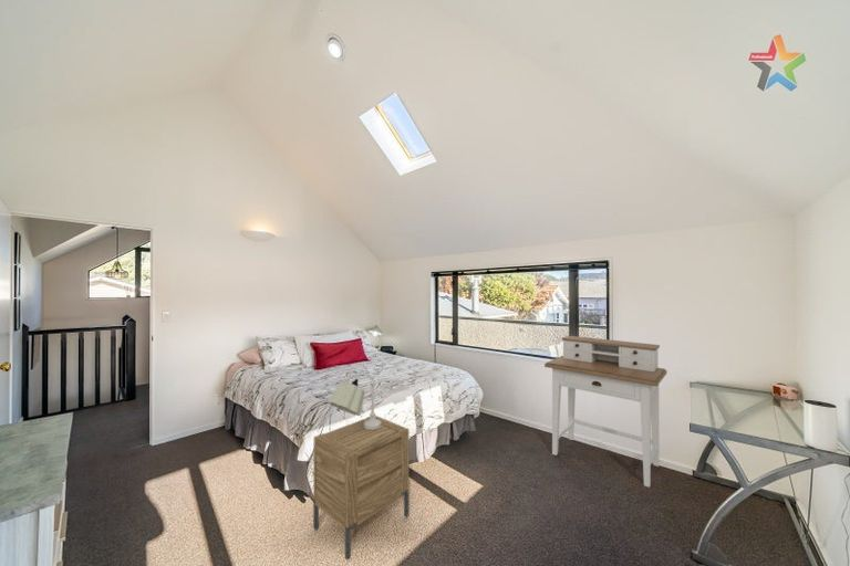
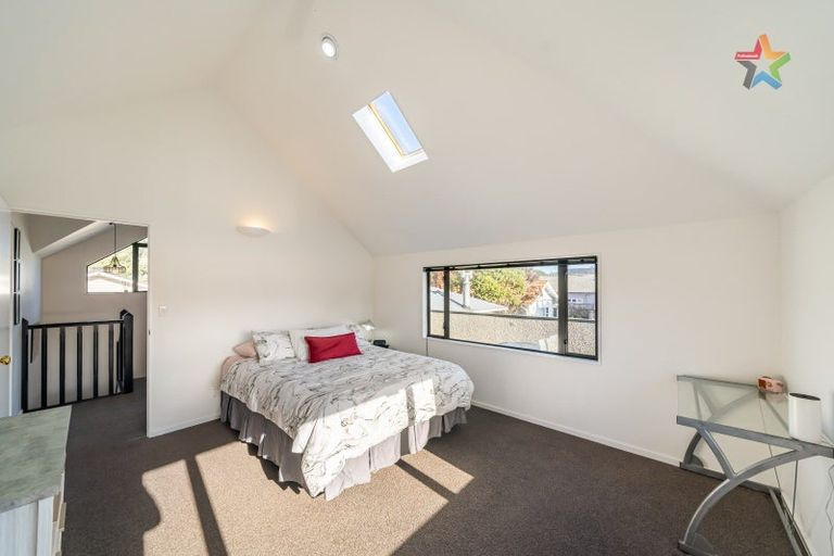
- nightstand [312,415,411,562]
- table lamp [325,365,381,429]
- desk [543,335,668,489]
